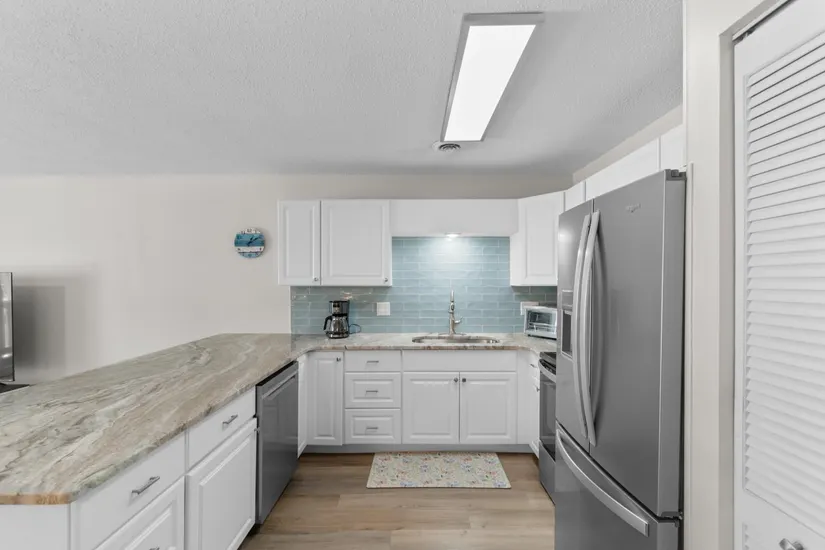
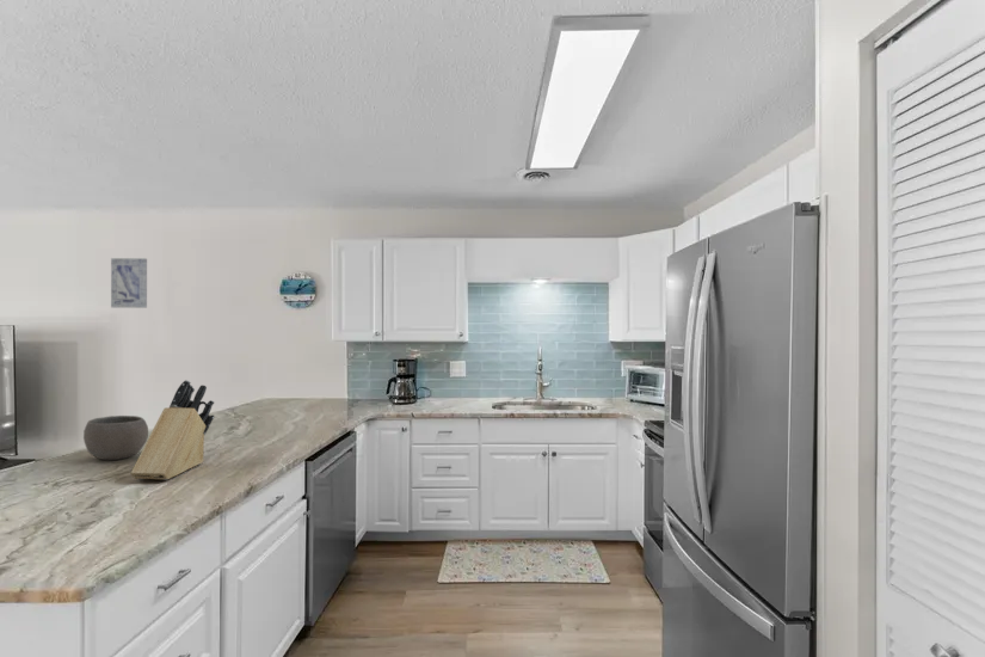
+ knife block [130,379,215,481]
+ bowl [82,415,149,461]
+ wall art [110,257,148,309]
